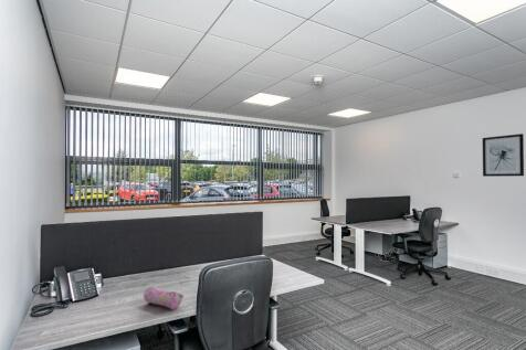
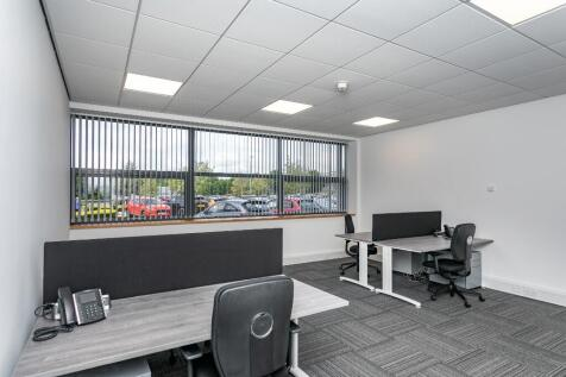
- wall art [482,132,525,178]
- pencil case [143,285,185,311]
